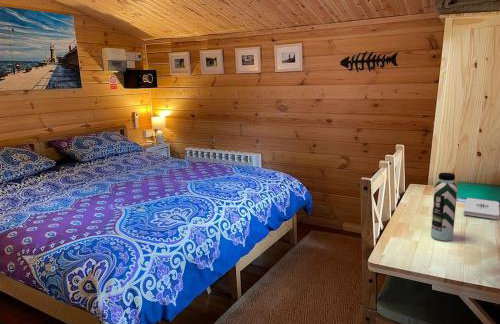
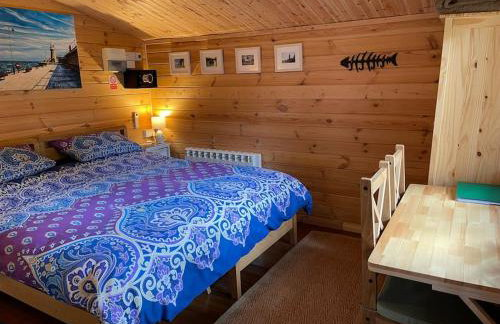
- notepad [463,197,500,220]
- water bottle [430,172,458,242]
